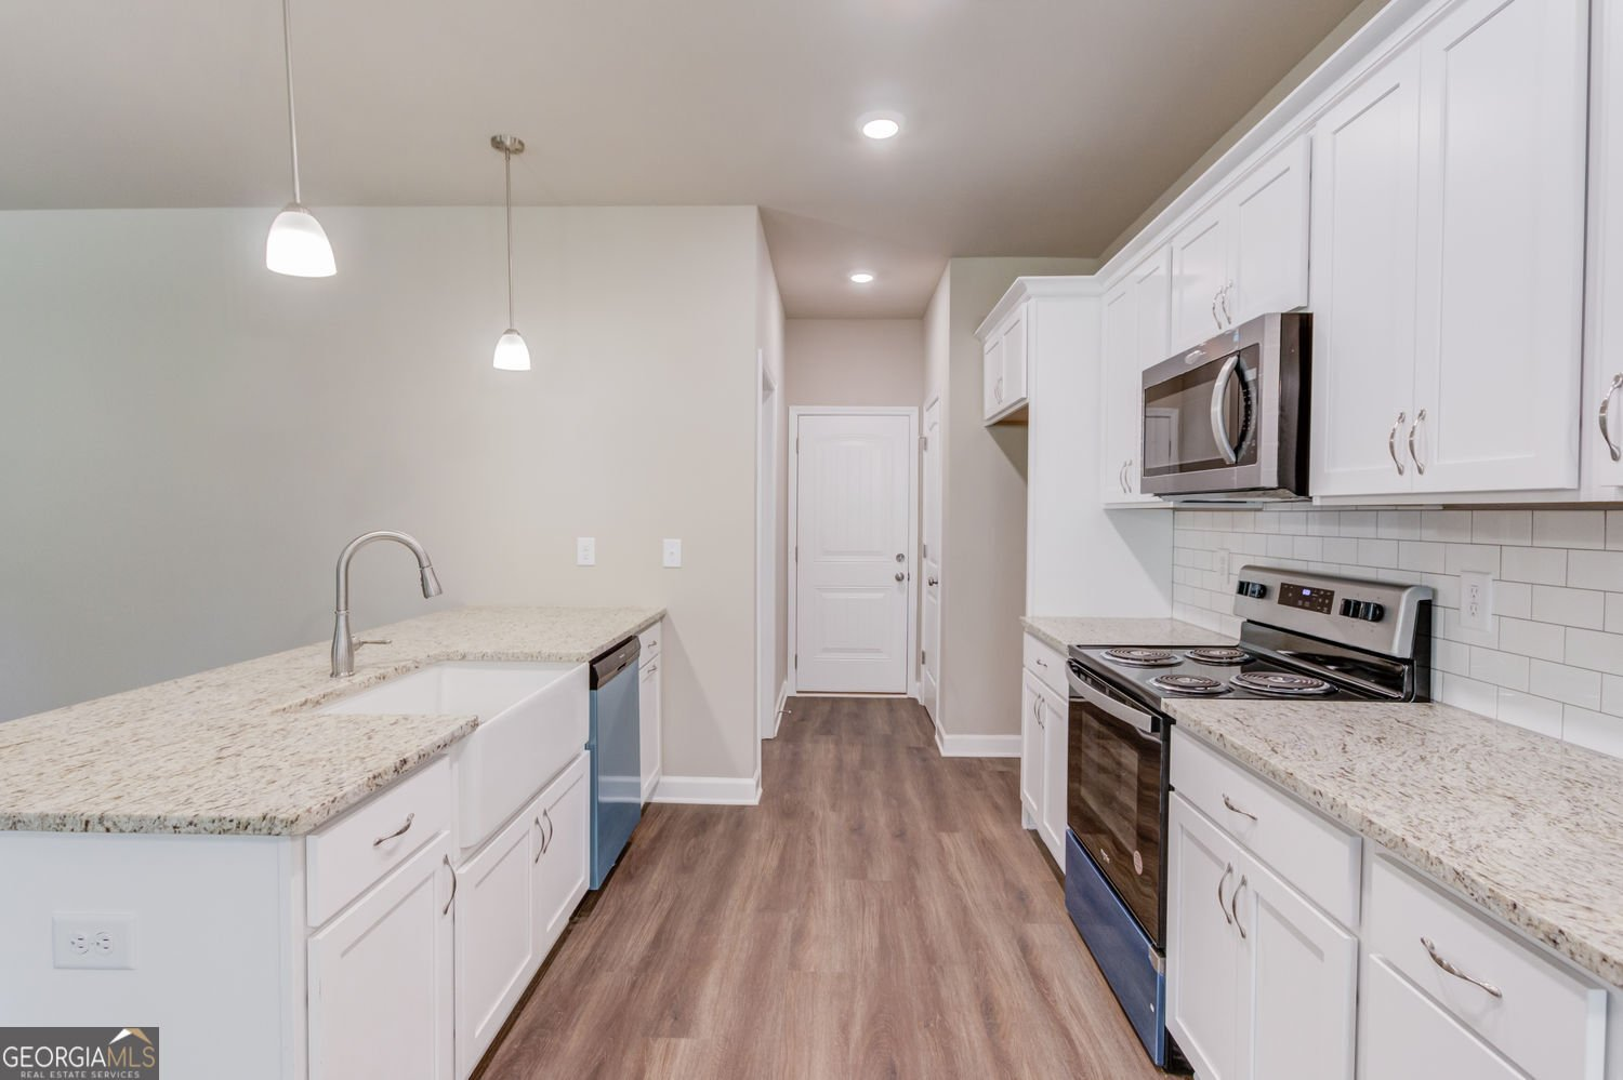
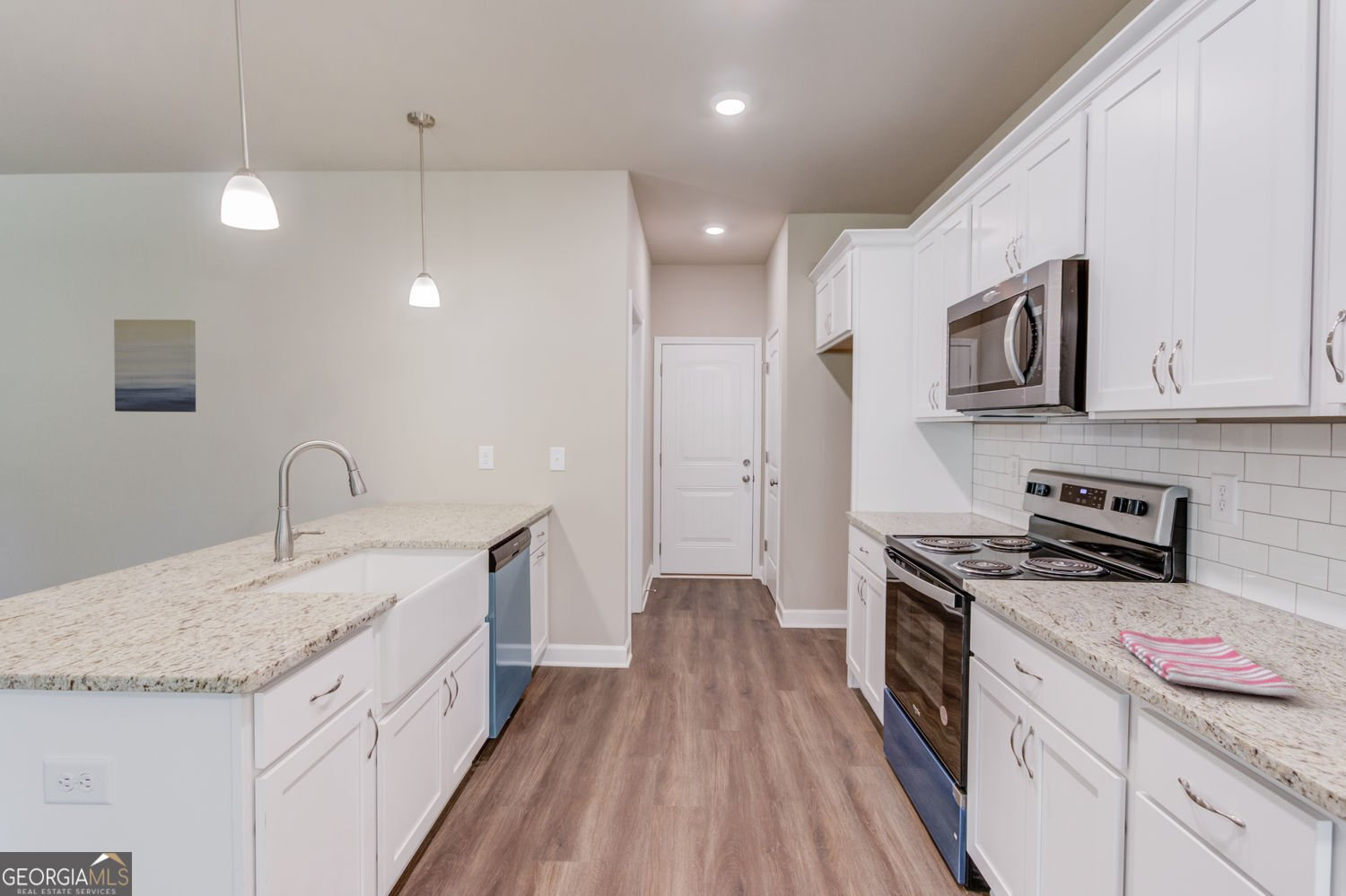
+ wall art [113,318,197,413]
+ dish towel [1118,630,1298,700]
